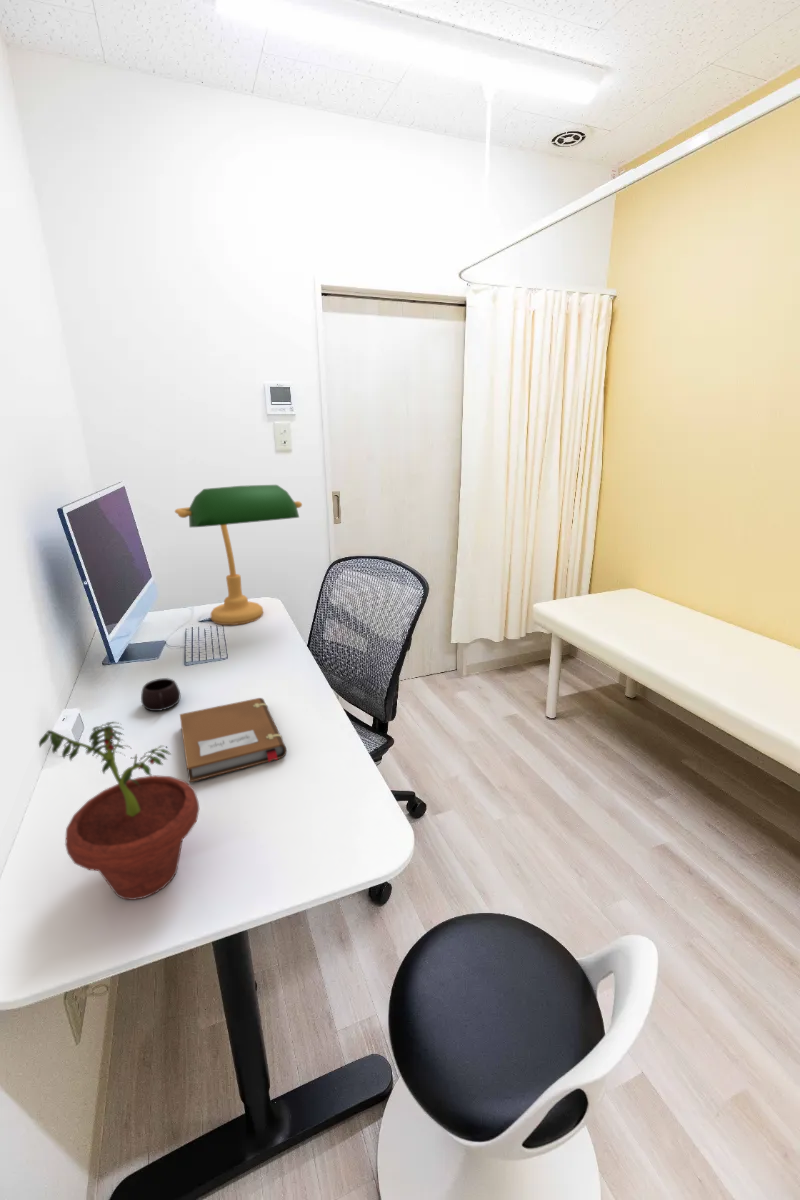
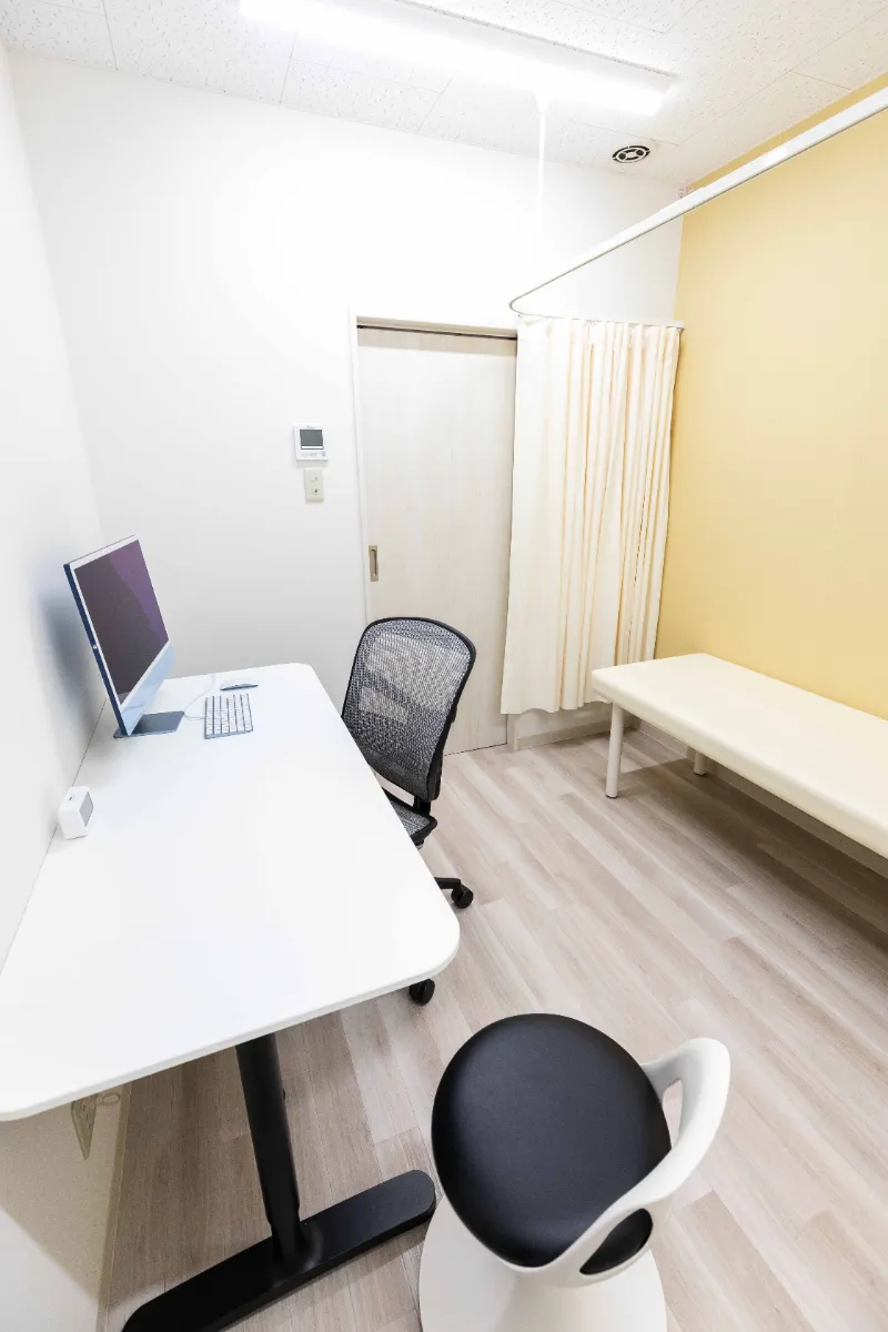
- mug [140,677,182,712]
- desk lamp [174,484,303,626]
- potted plant [38,721,200,901]
- notebook [179,697,288,783]
